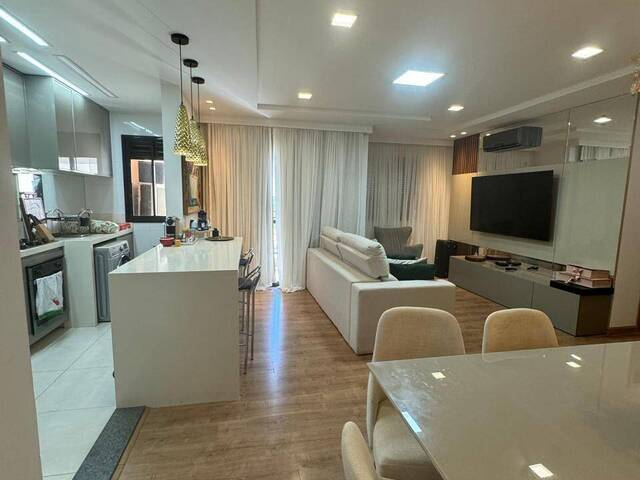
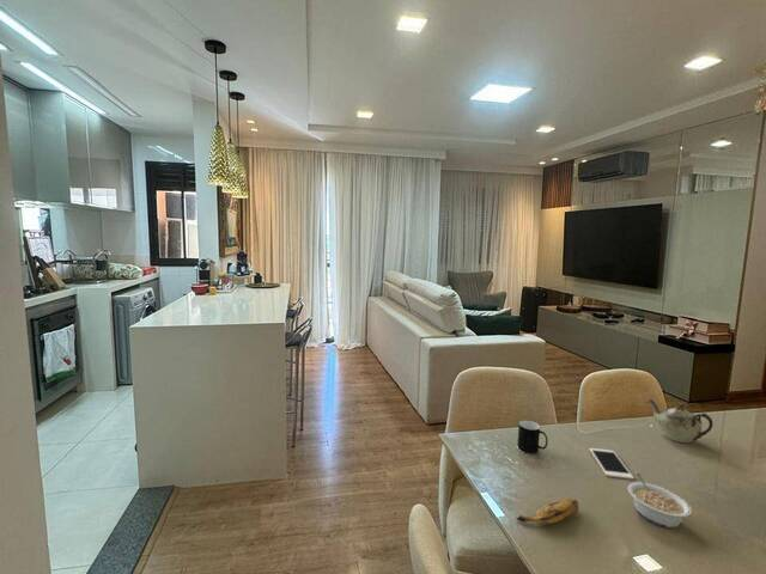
+ banana [515,497,579,526]
+ cell phone [588,447,634,481]
+ teapot [645,398,713,444]
+ cup [516,420,548,454]
+ legume [627,472,693,529]
